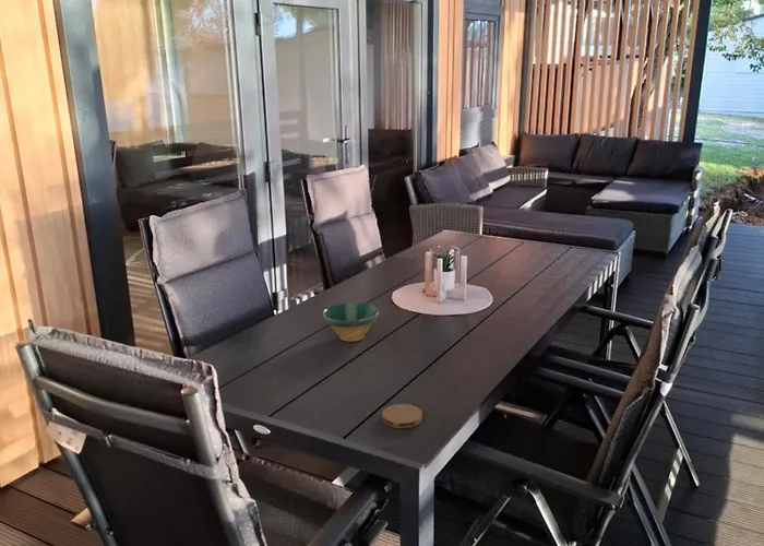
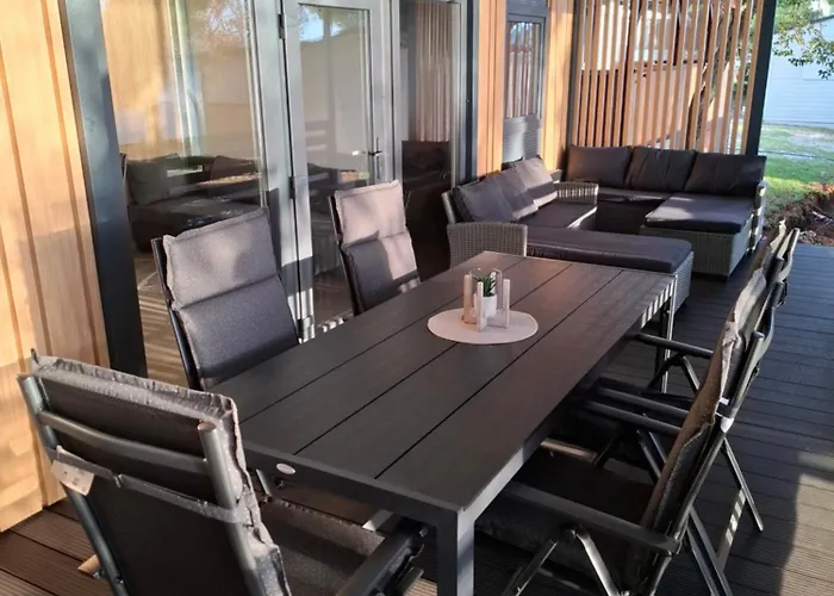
- bowl [322,301,380,343]
- coaster [381,403,423,429]
